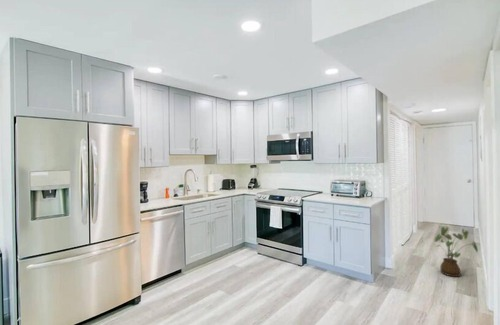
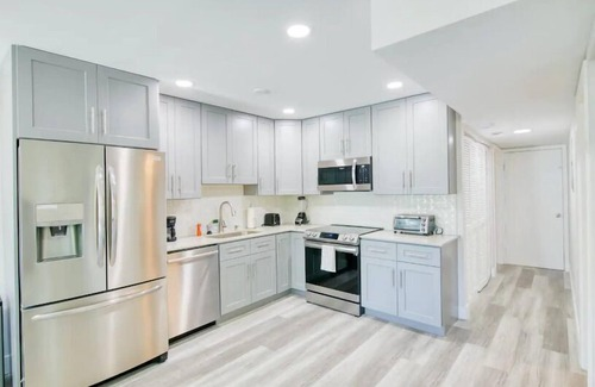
- house plant [433,226,479,278]
